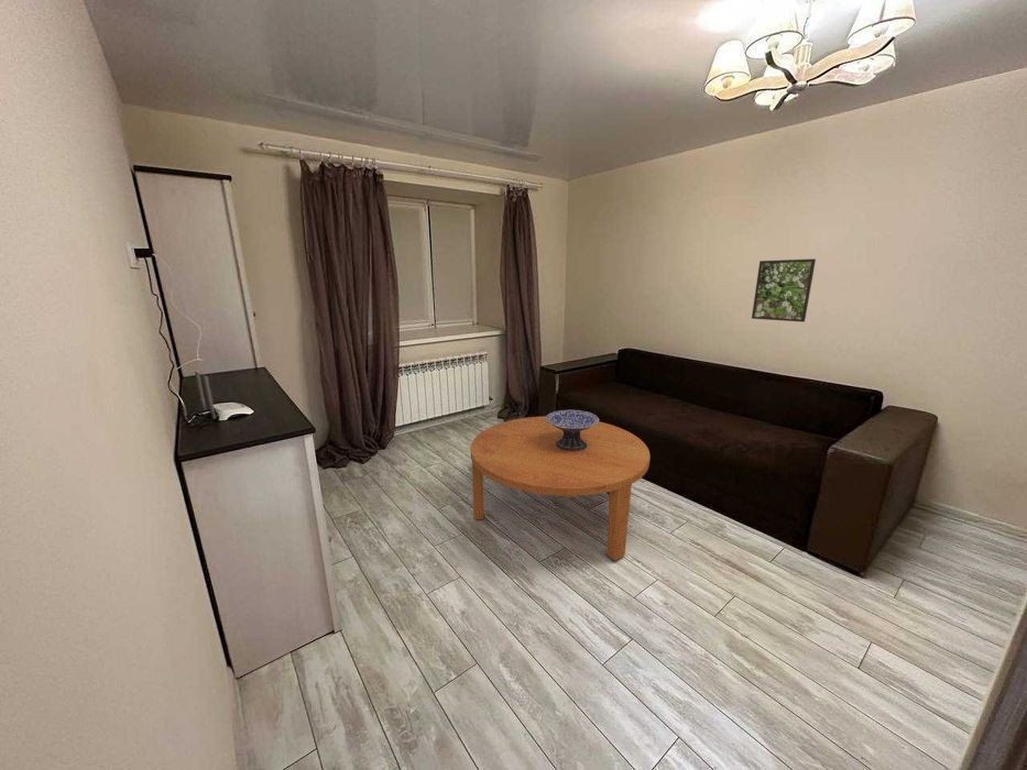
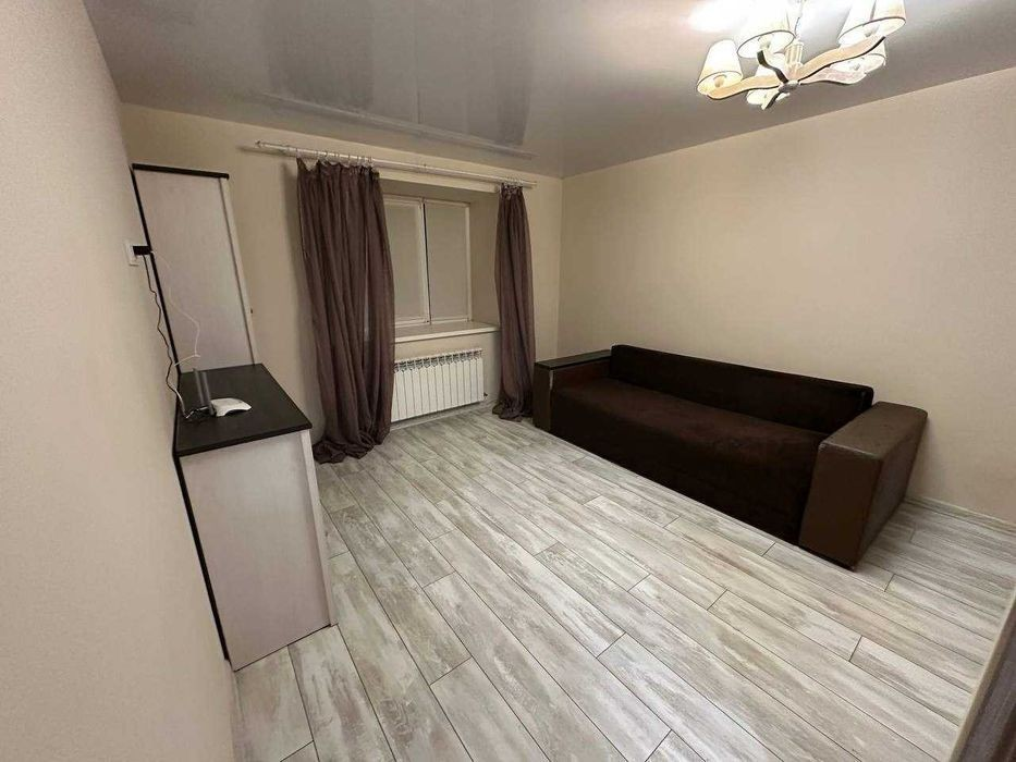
- decorative bowl [545,409,600,451]
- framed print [751,257,817,323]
- coffee table [469,416,651,561]
